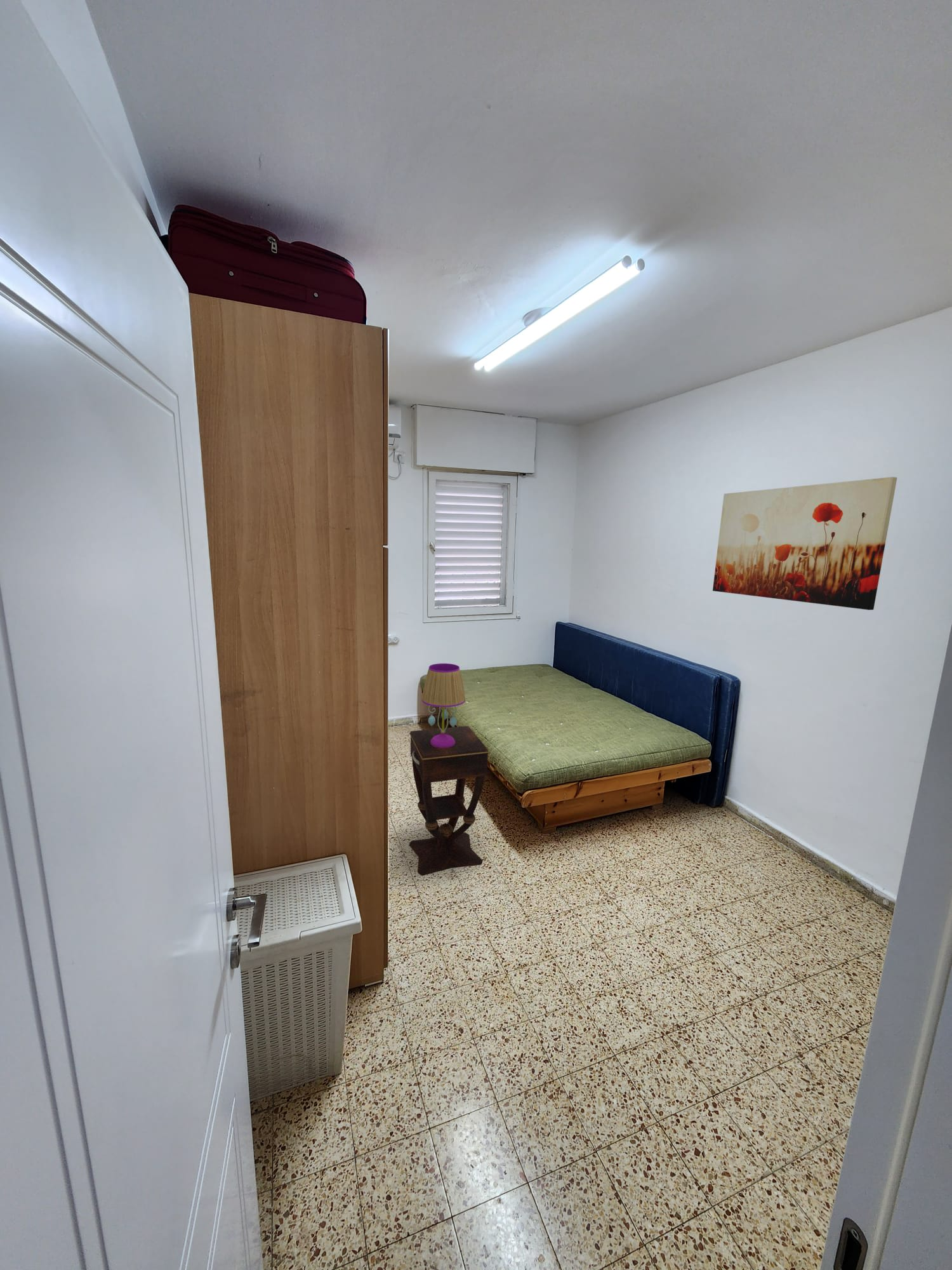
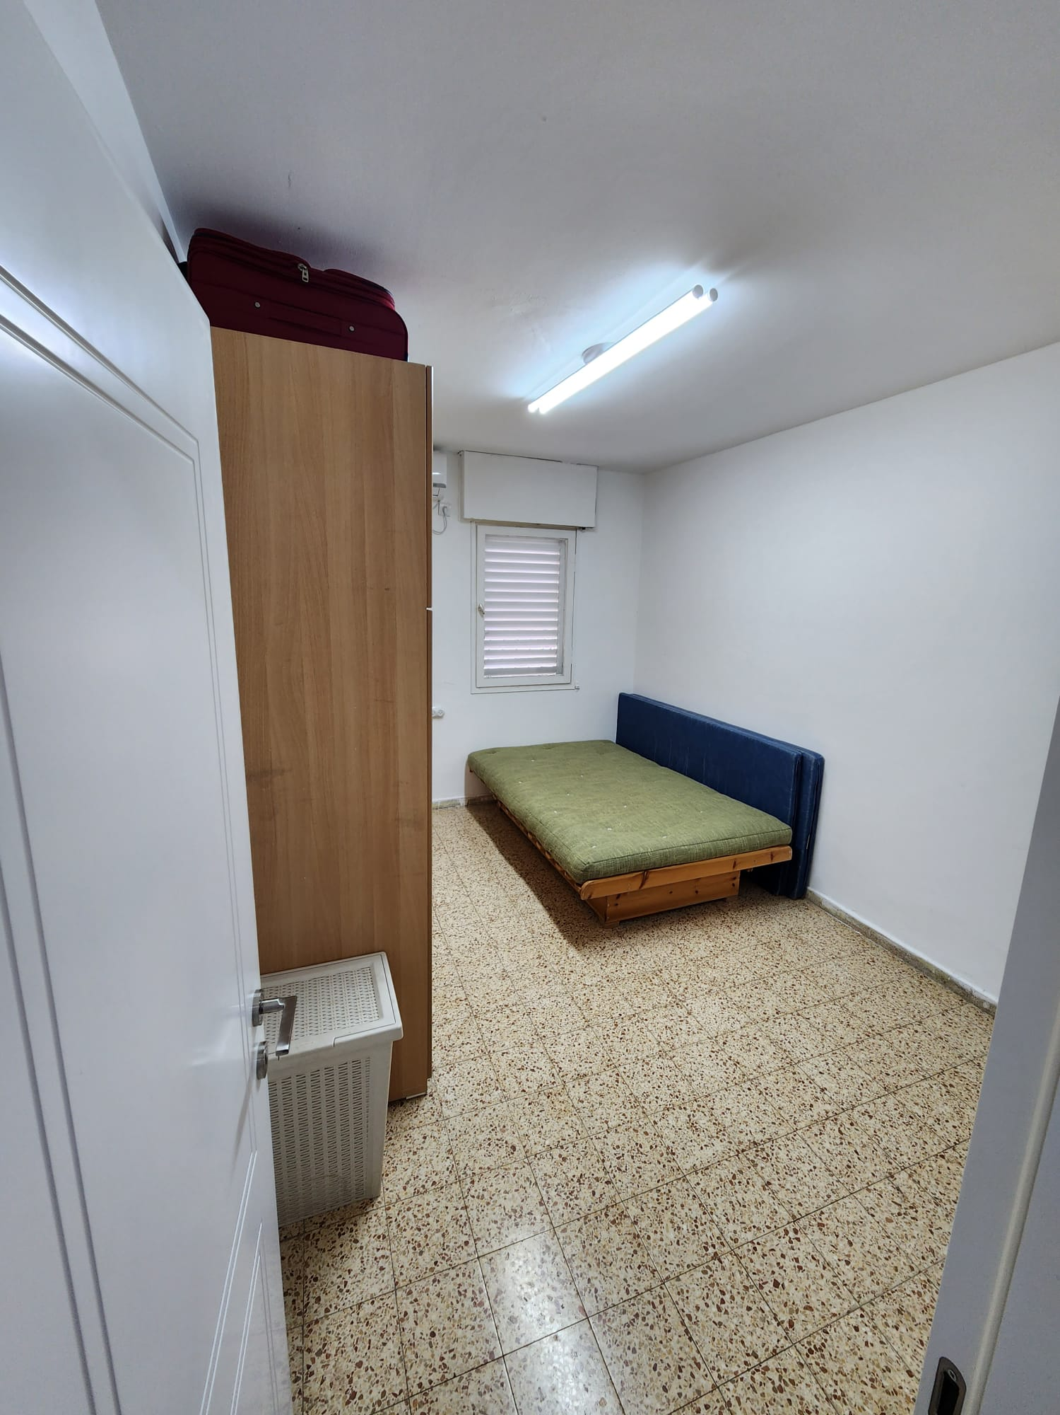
- wall art [712,476,897,611]
- table lamp [421,663,466,748]
- side table [409,725,489,876]
